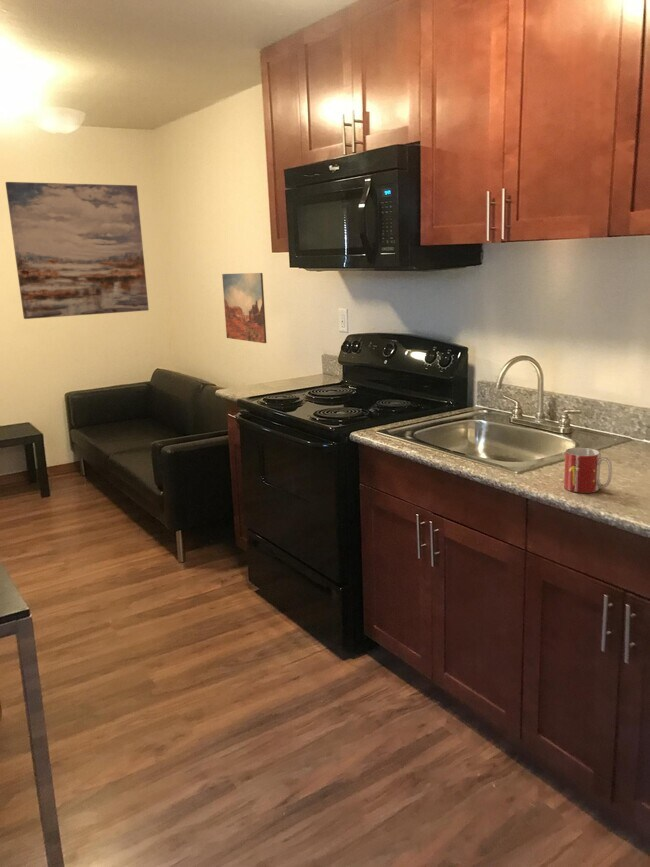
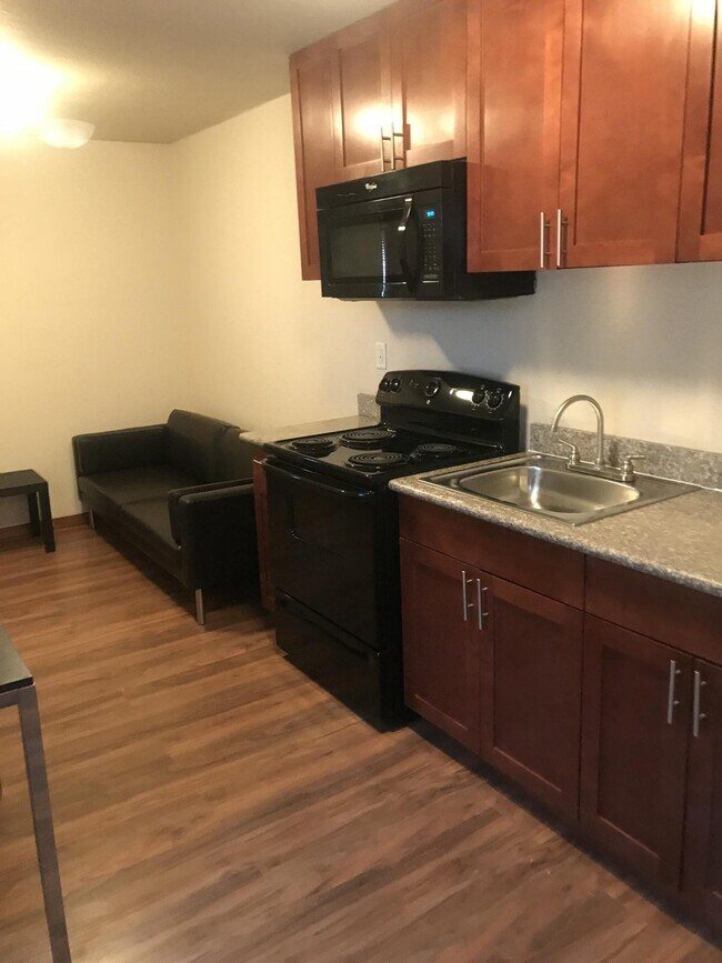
- wall art [221,272,267,344]
- wall art [5,181,150,320]
- mug [563,447,613,494]
